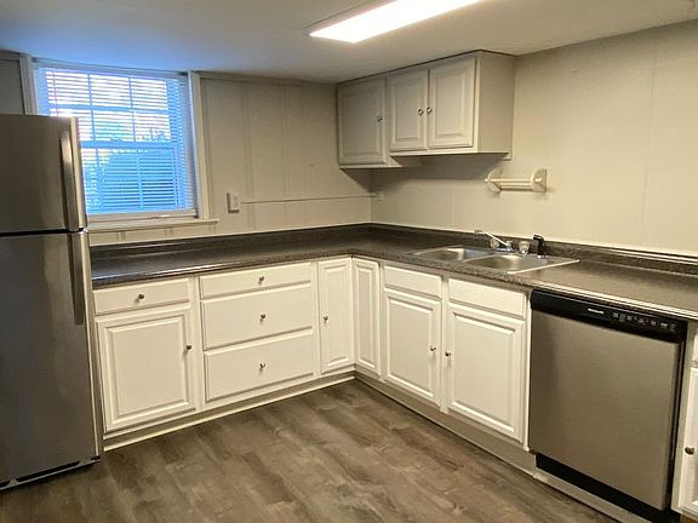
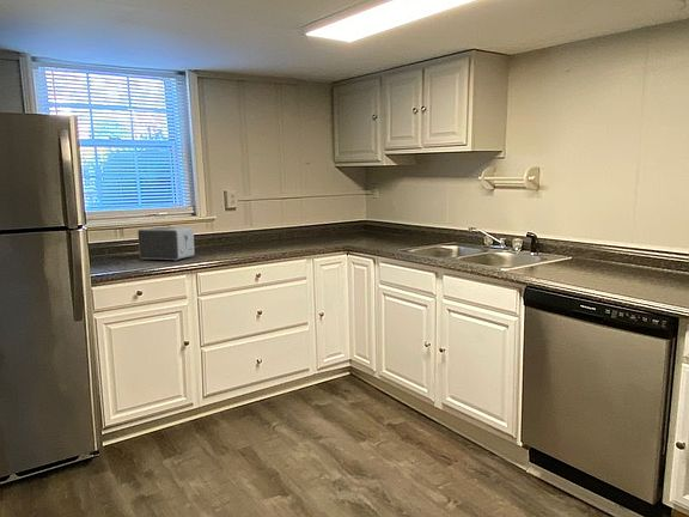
+ toaster [136,226,196,262]
